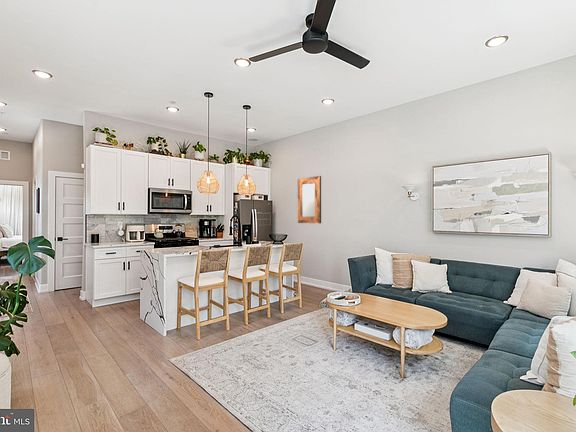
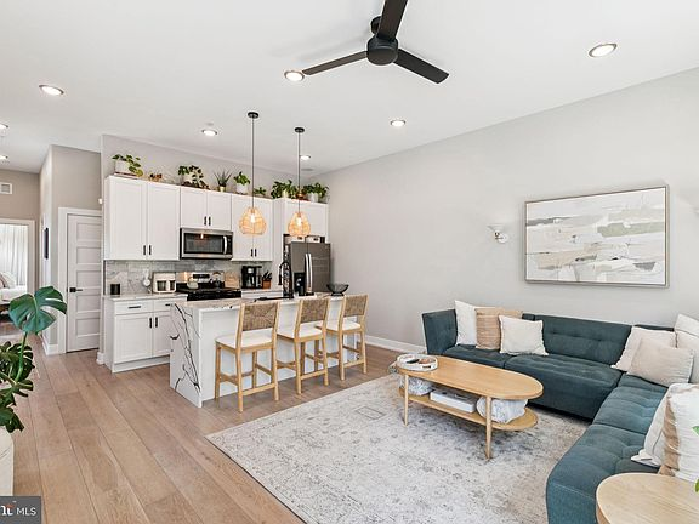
- home mirror [297,175,322,224]
